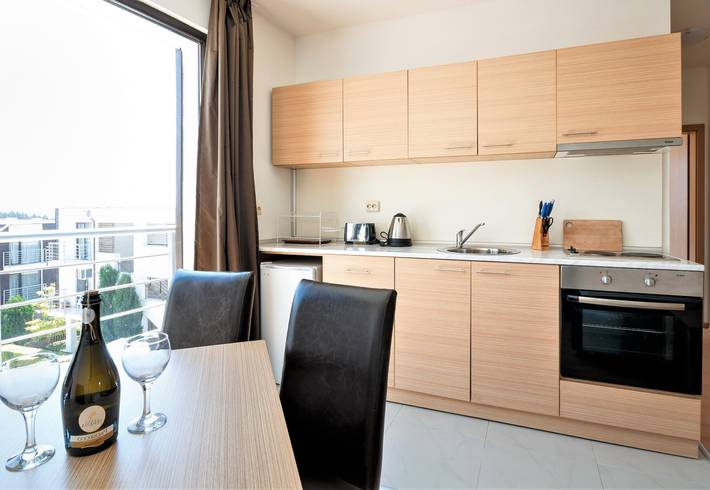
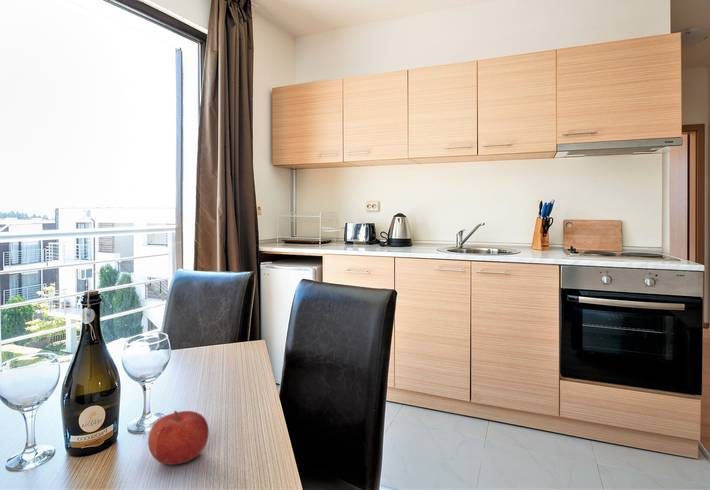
+ fruit [147,410,210,466]
